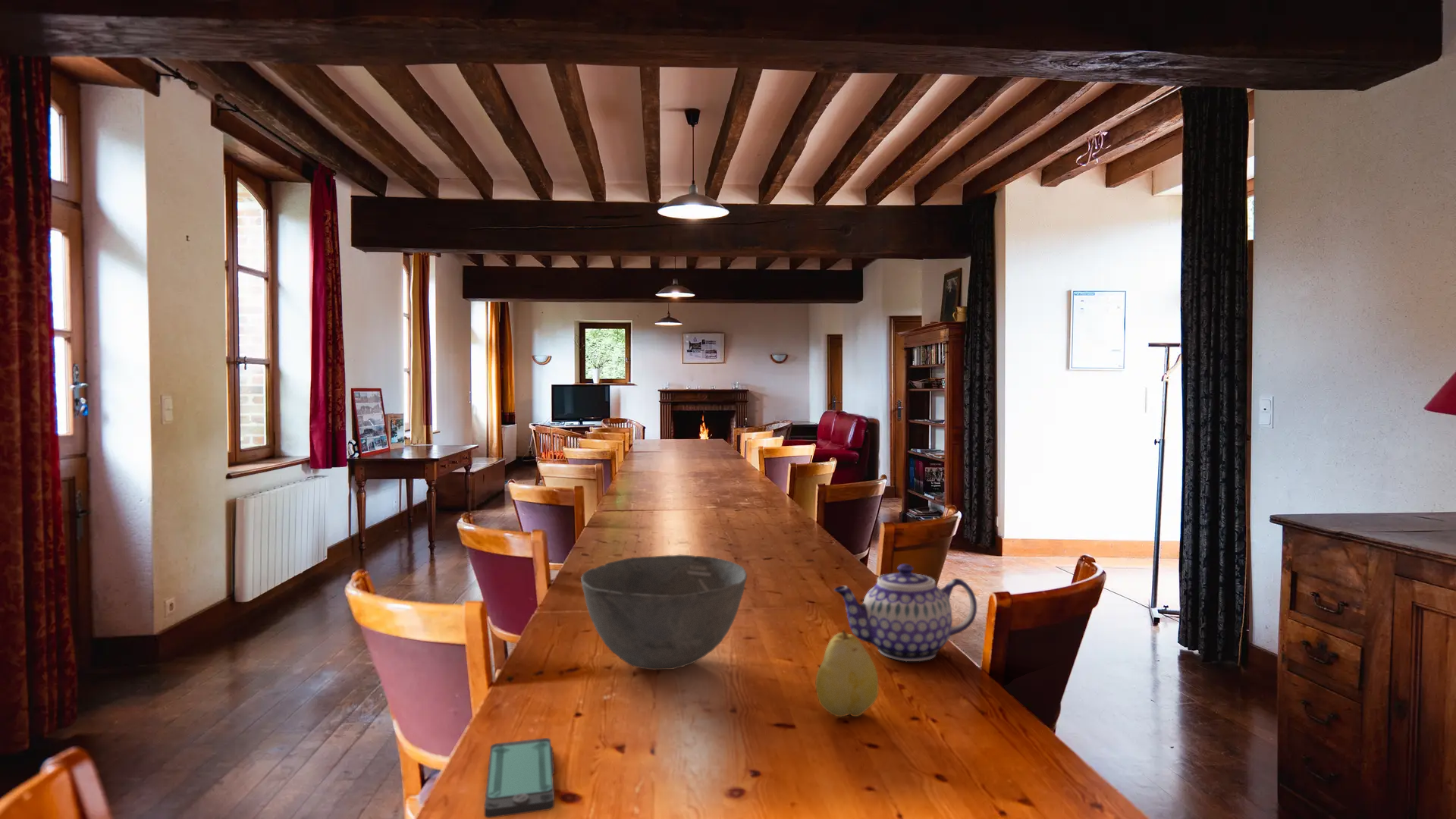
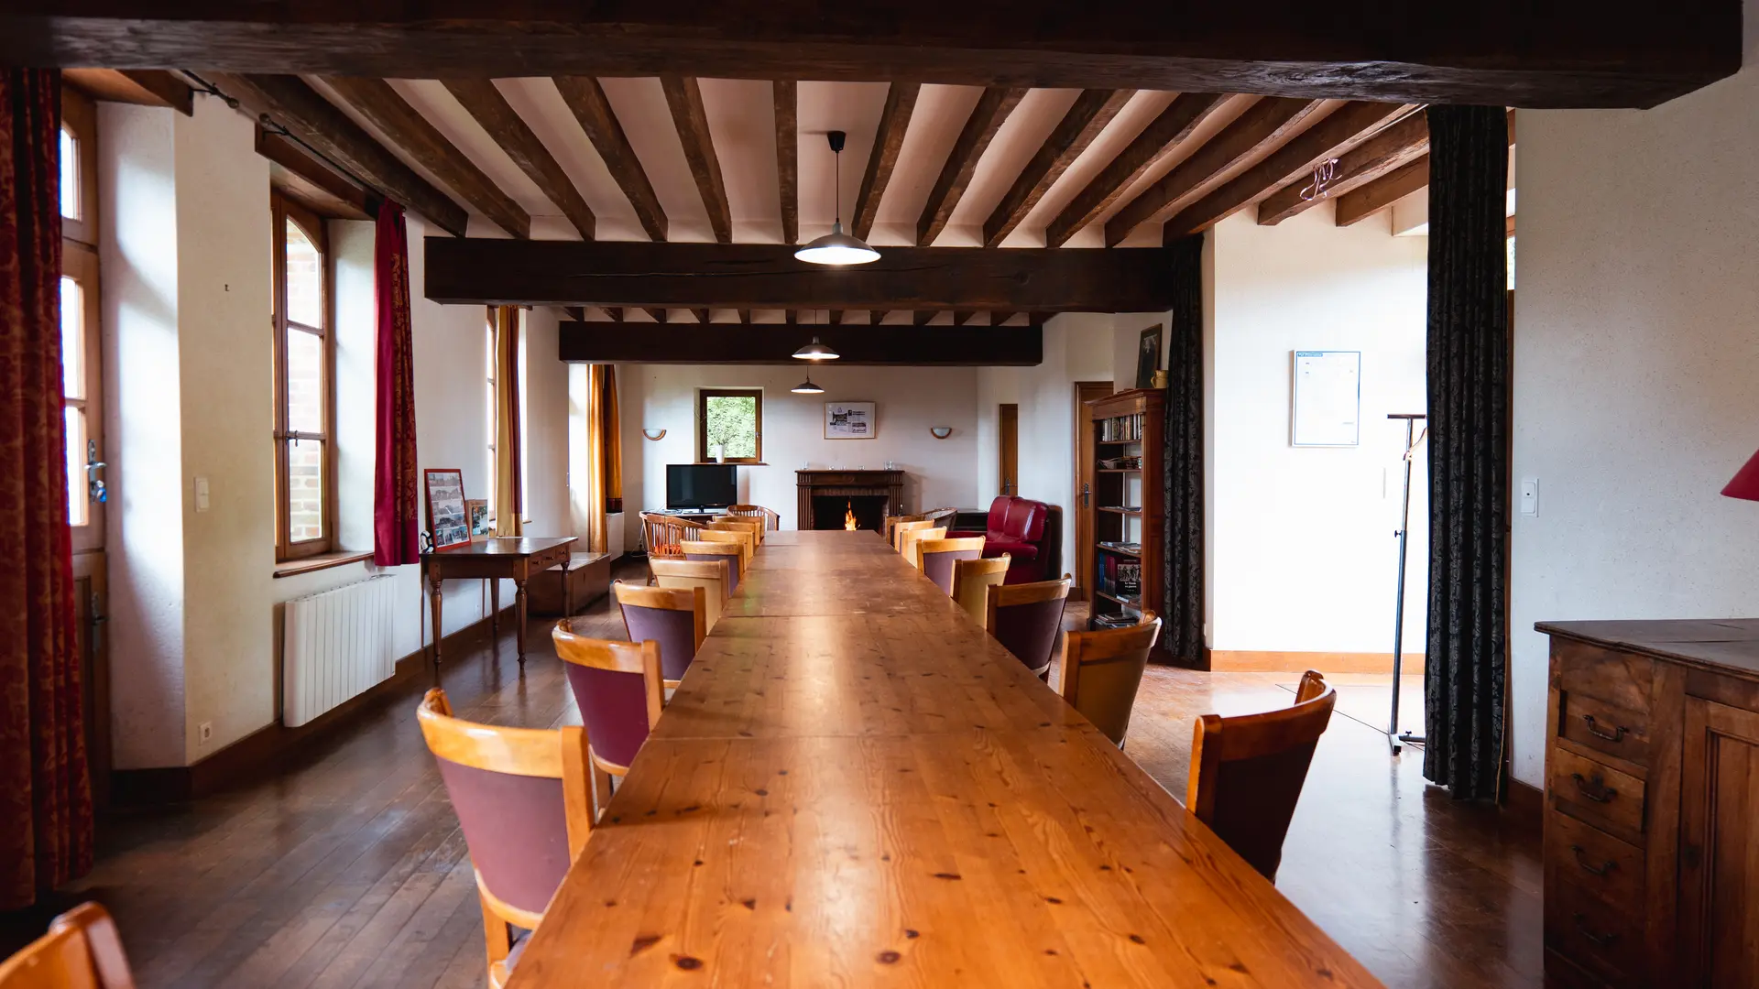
- teapot [833,563,977,662]
- fruit [814,629,879,717]
- bowl [580,554,748,670]
- smartphone [484,737,555,819]
